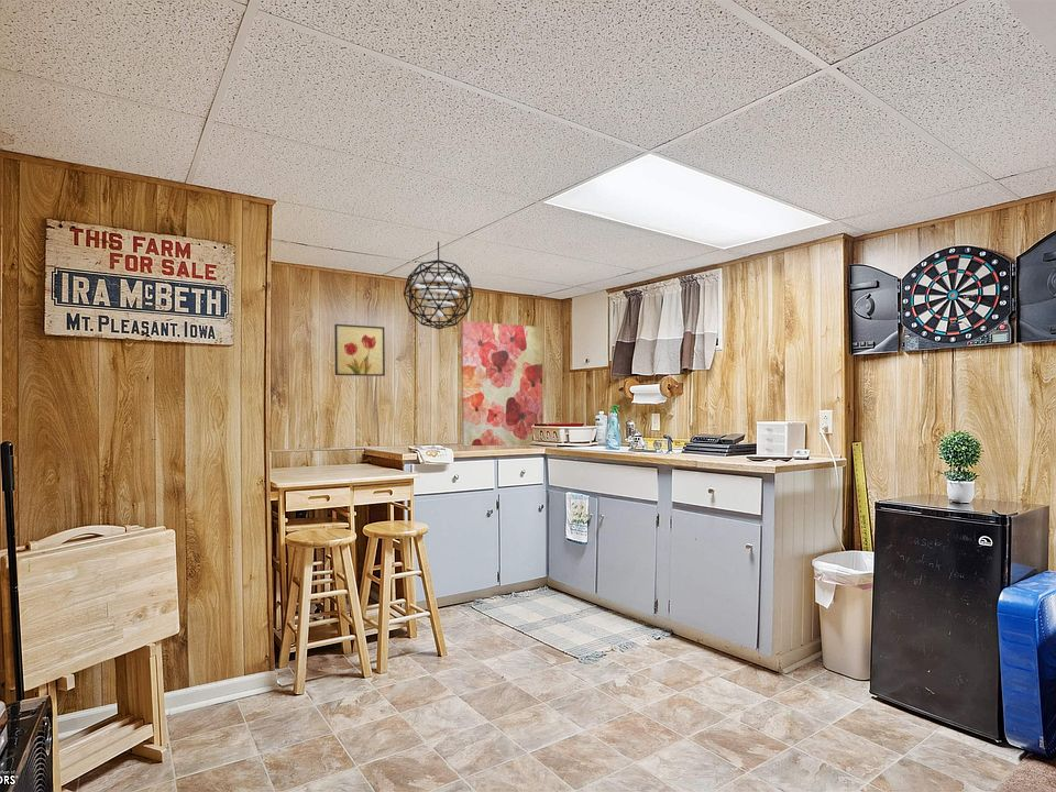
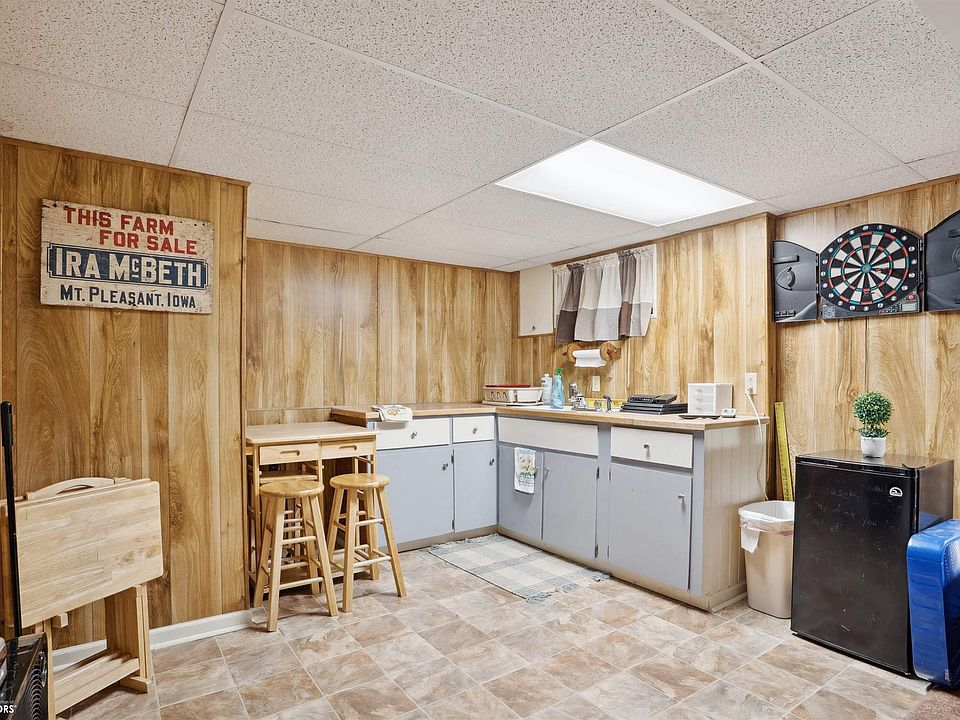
- wall art [333,323,386,377]
- pendant light [403,241,475,330]
- wall art [460,320,544,447]
